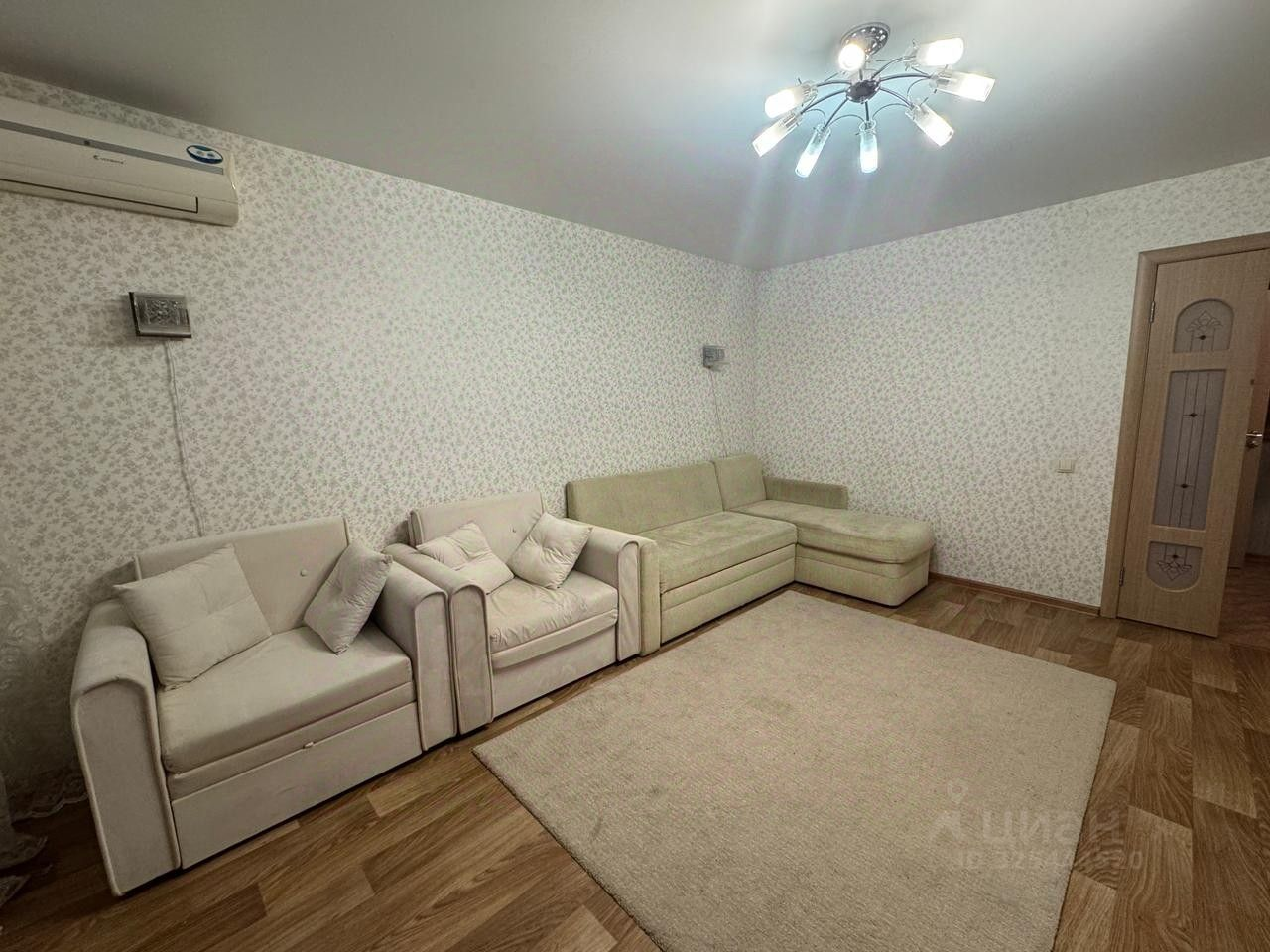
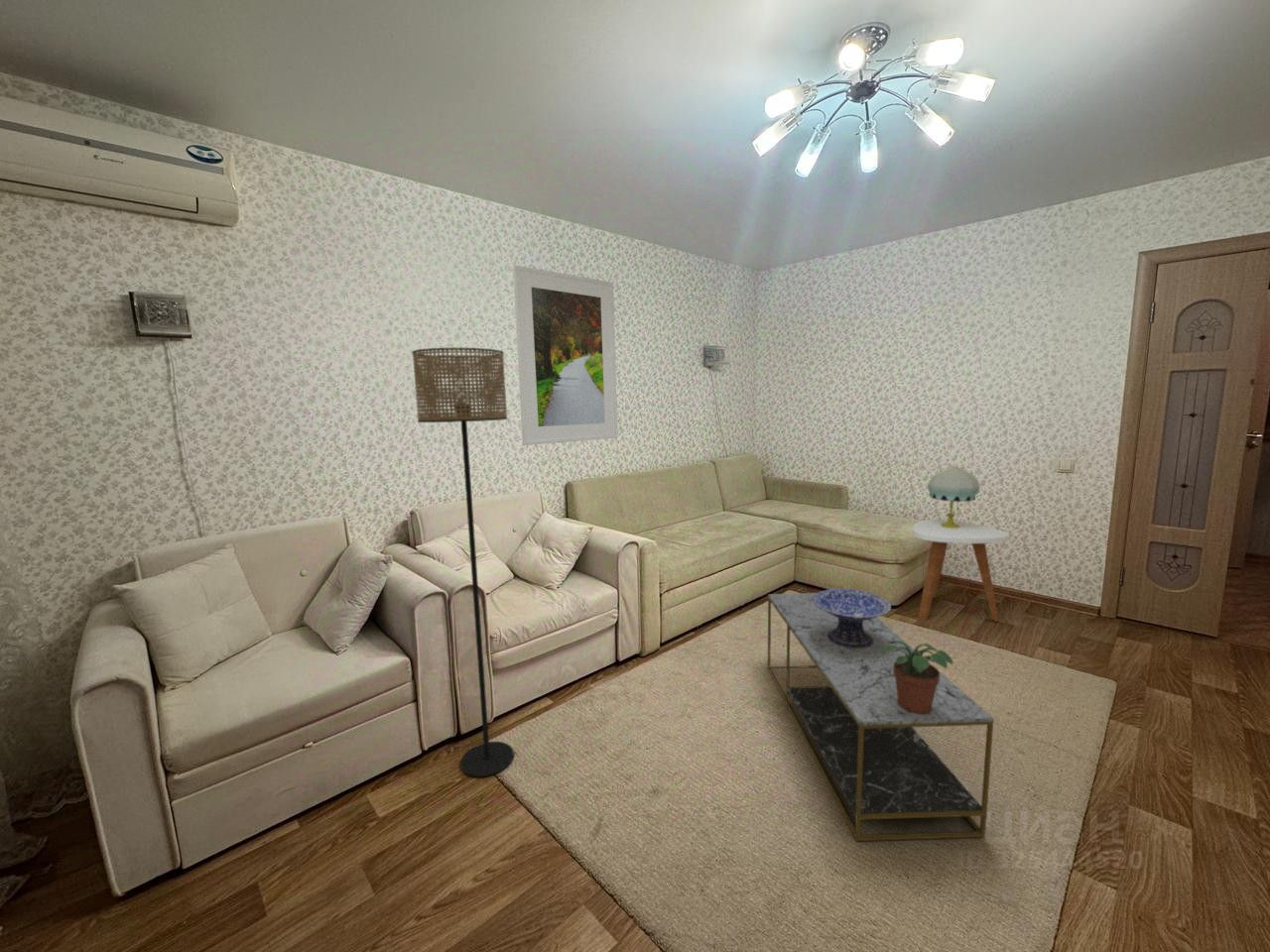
+ coffee table [767,592,995,842]
+ floor lamp [411,347,515,778]
+ table lamp [927,464,981,529]
+ decorative bowl [813,588,892,649]
+ side table [912,519,1010,623]
+ potted plant [880,641,953,714]
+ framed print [512,264,618,446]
